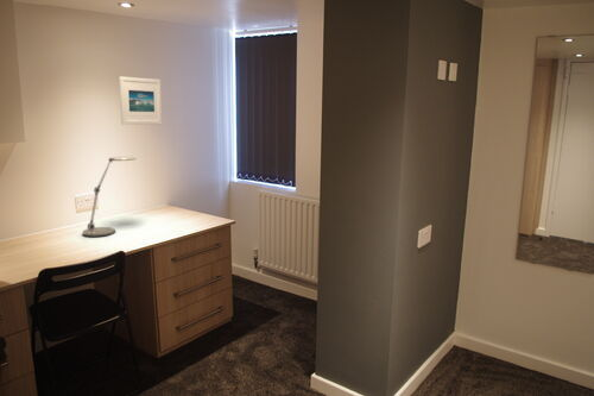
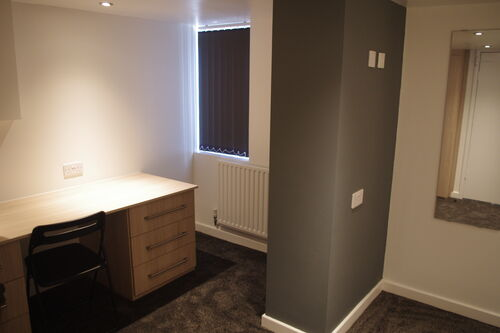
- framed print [118,75,163,126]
- desk lamp [82,156,138,237]
